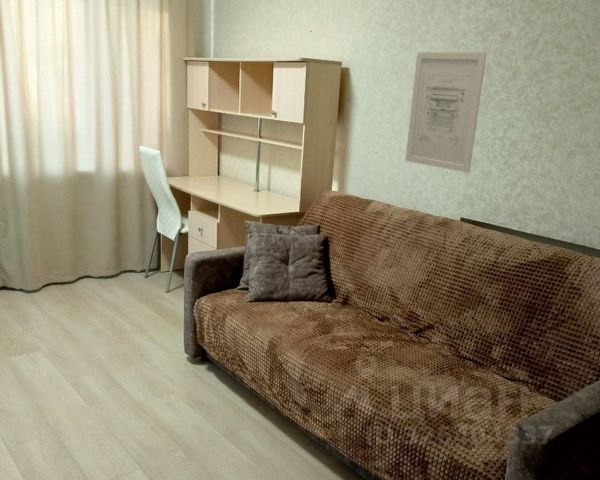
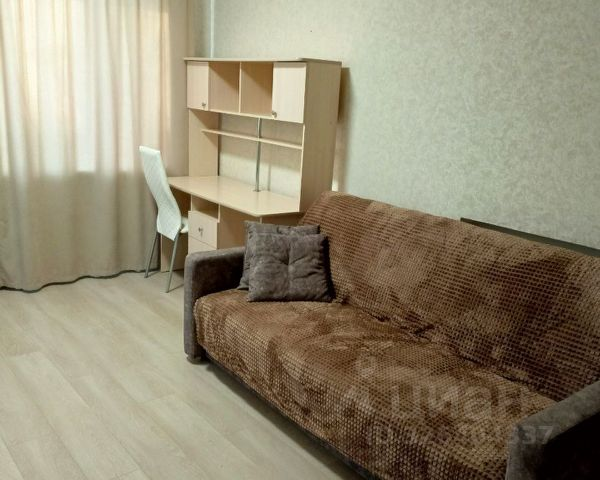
- wall art [404,51,488,174]
